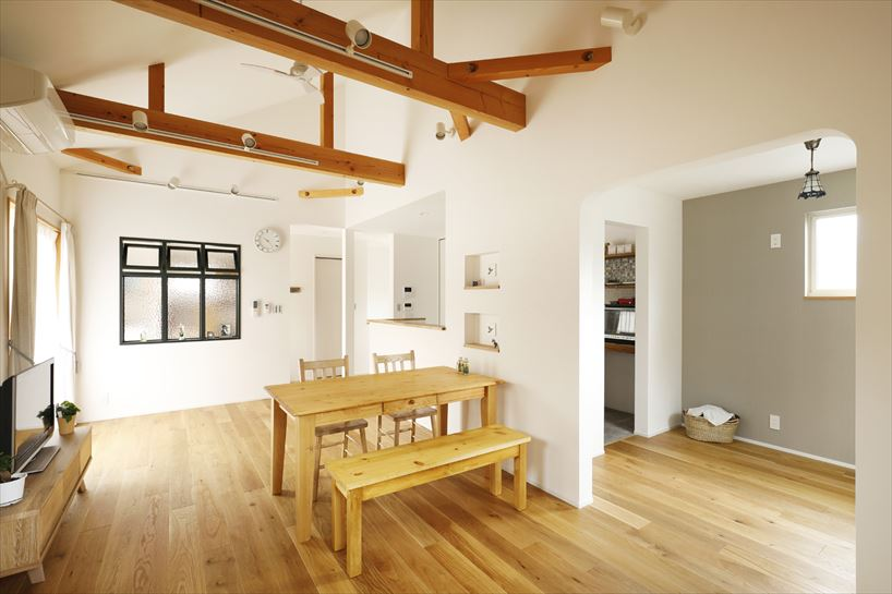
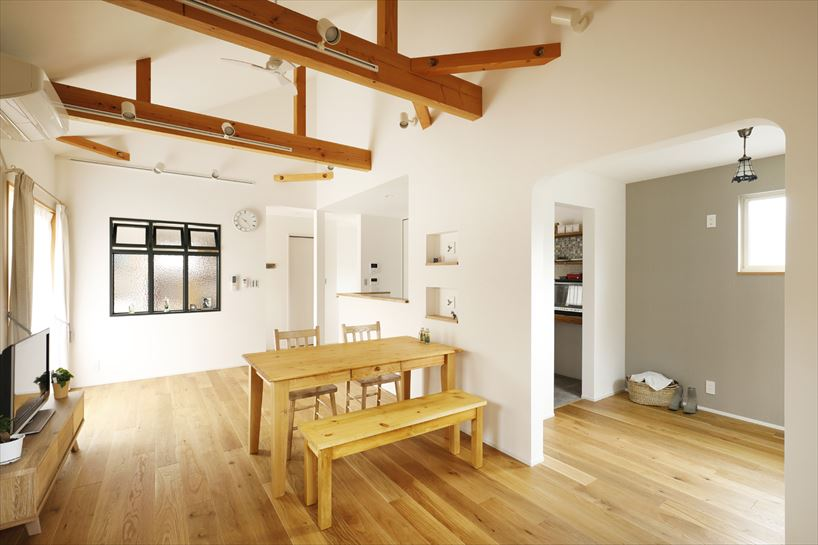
+ boots [668,384,699,414]
